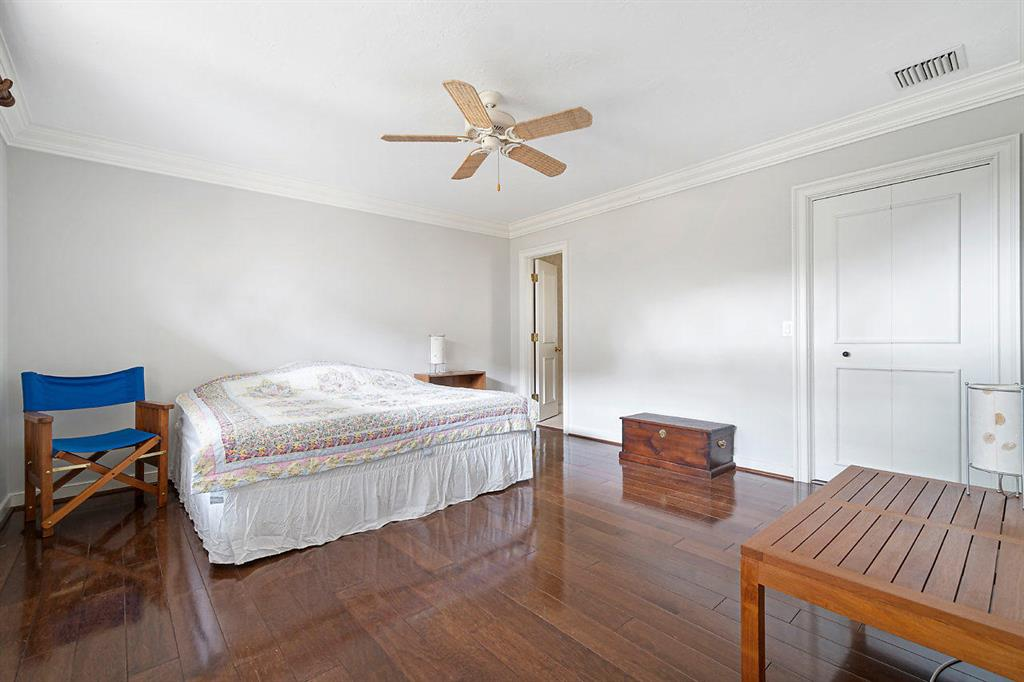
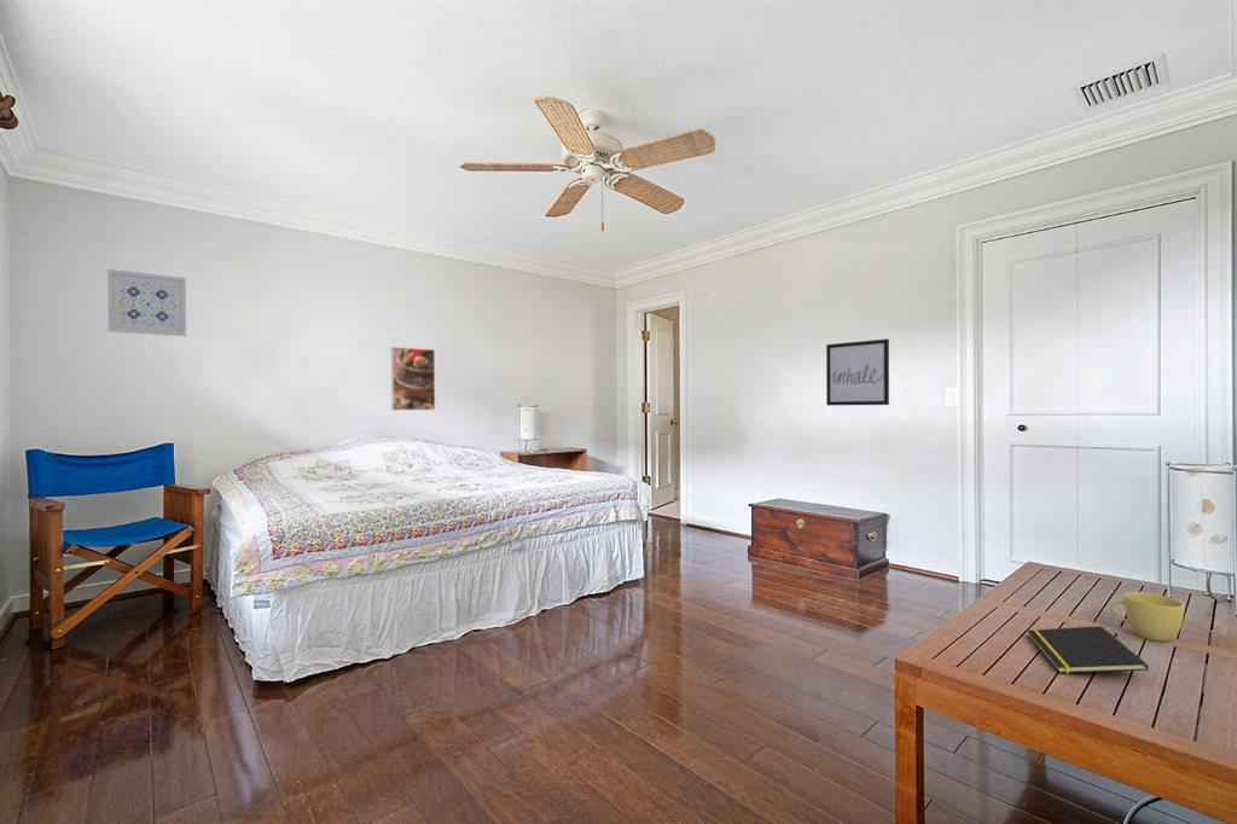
+ notepad [1026,625,1150,674]
+ wall art [825,338,890,406]
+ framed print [390,346,436,412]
+ cup [1109,591,1185,643]
+ wall art [106,268,187,337]
